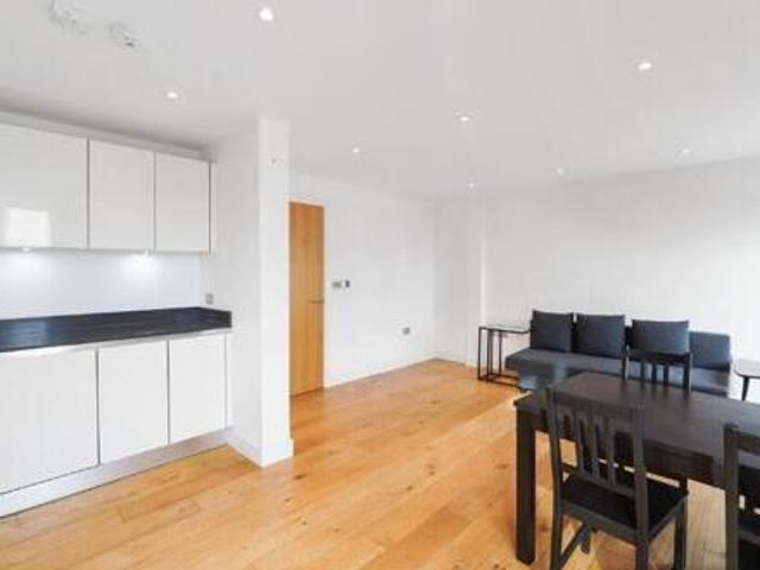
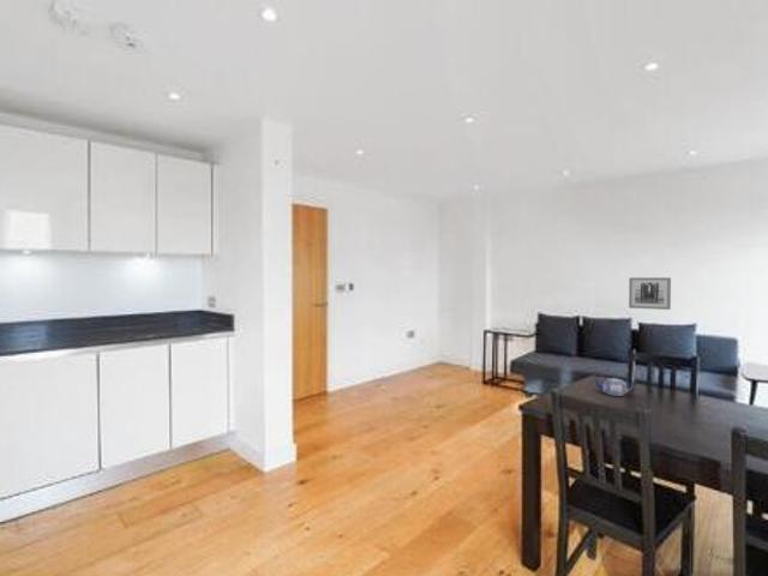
+ teapot [593,374,635,397]
+ wall art [628,276,672,311]
